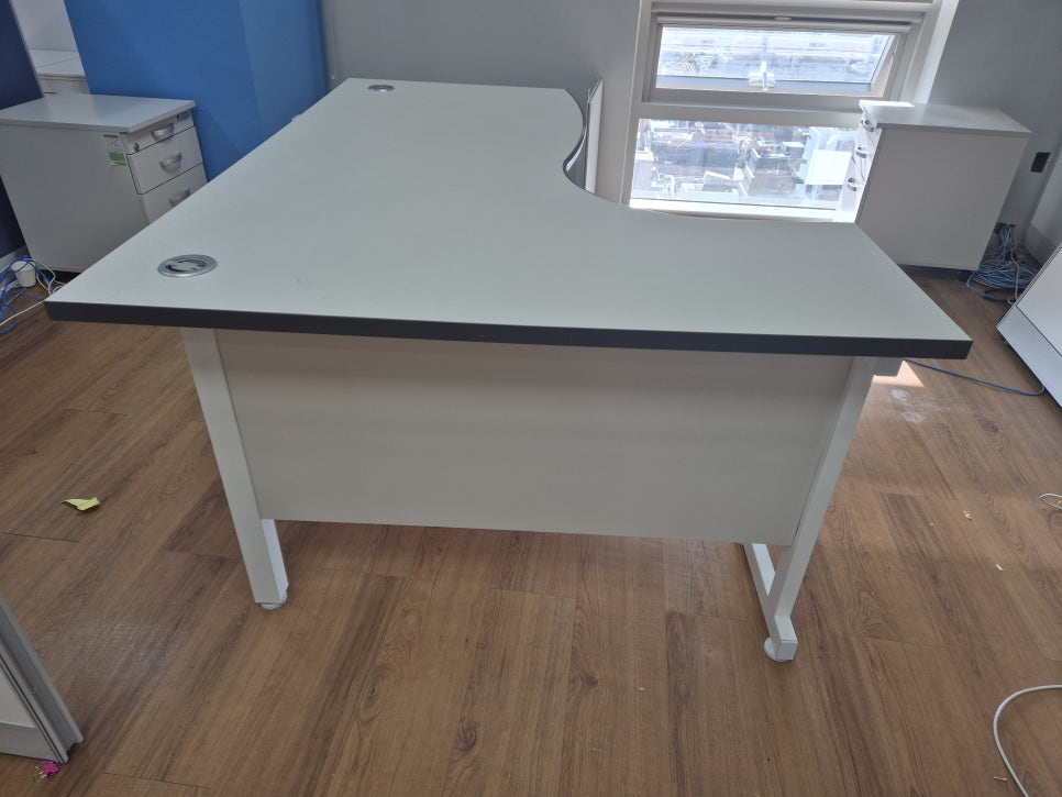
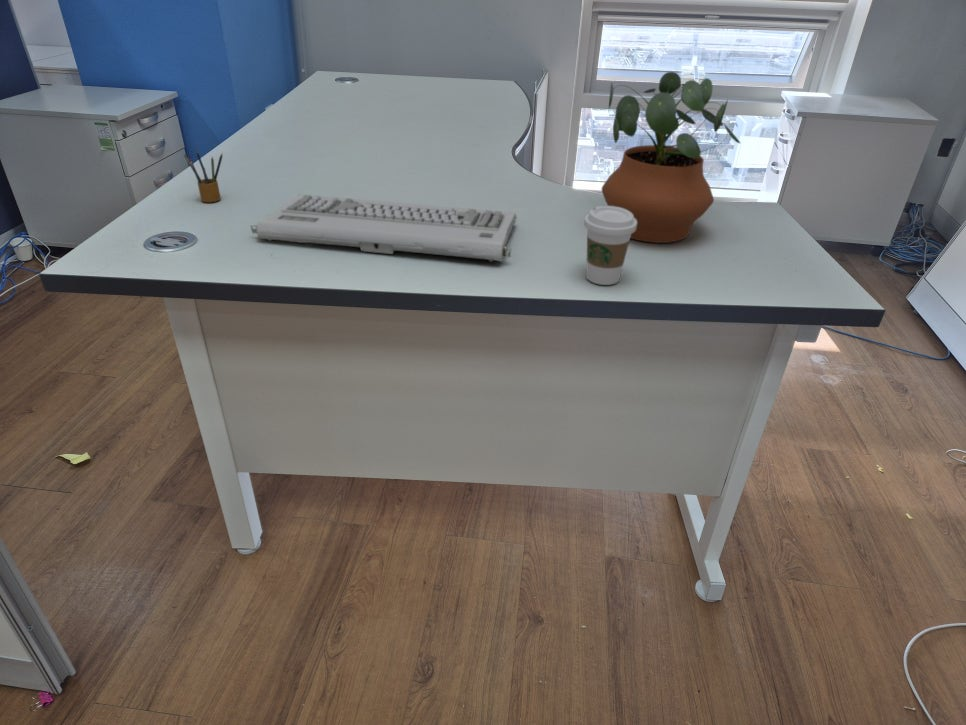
+ potted plant [601,71,742,244]
+ pencil box [183,149,223,203]
+ coffee cup [583,205,637,286]
+ computer keyboard [249,193,518,263]
